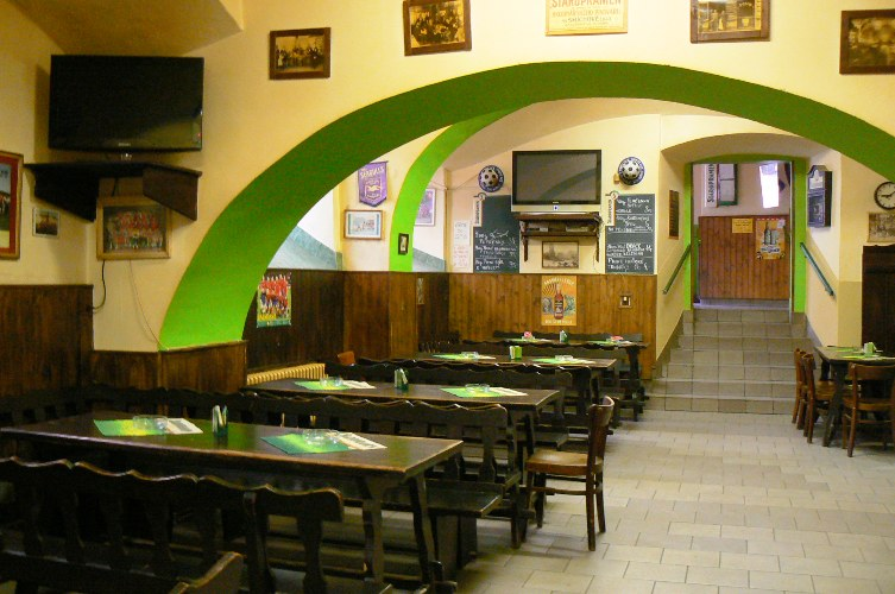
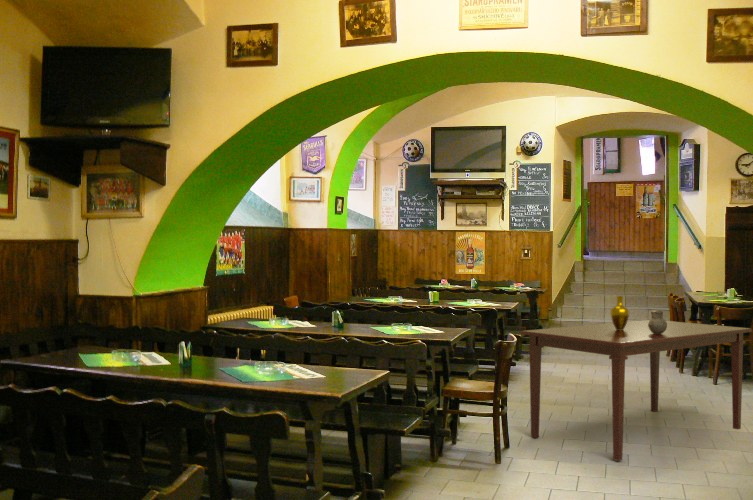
+ ceramic pitcher [648,310,667,334]
+ vase [609,295,631,330]
+ dining table [520,319,753,462]
